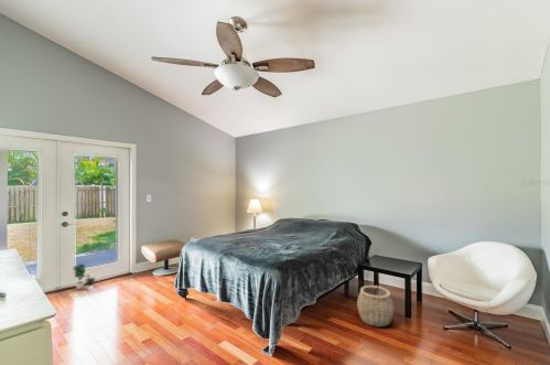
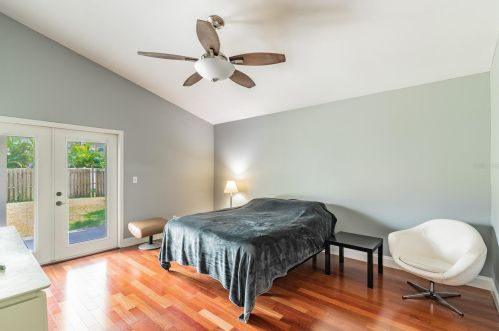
- woven basket [356,285,395,328]
- potted plant [72,261,97,291]
